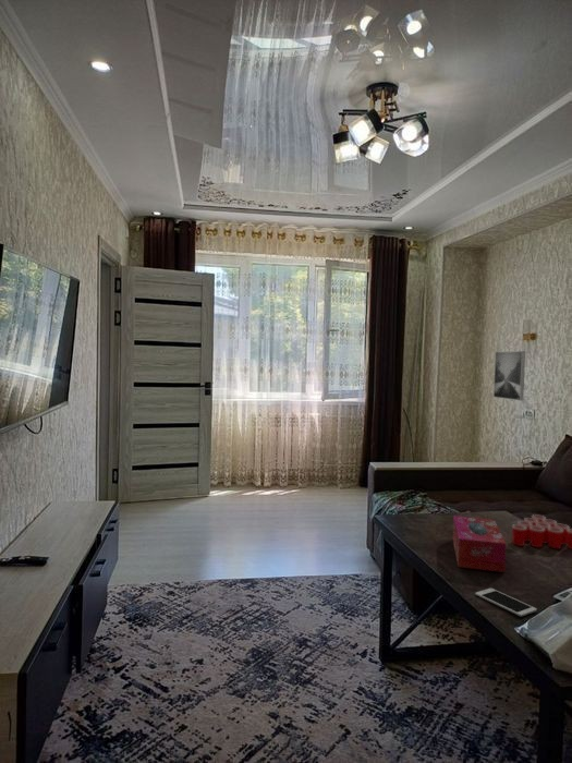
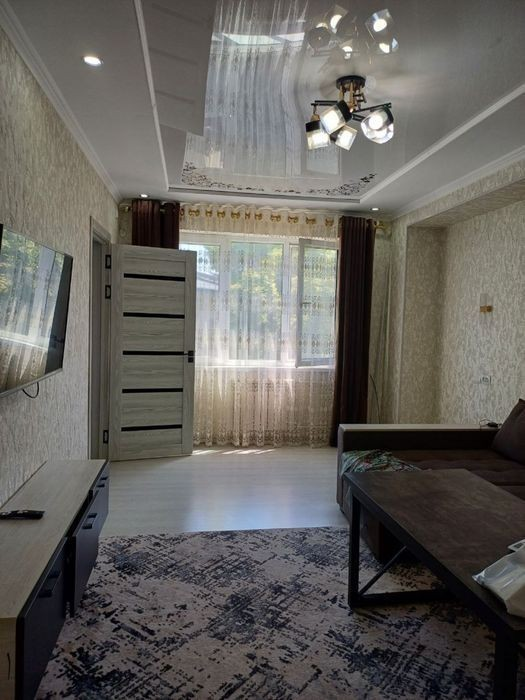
- cup [511,513,572,550]
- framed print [492,350,526,401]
- cell phone [474,588,538,617]
- tissue box [452,514,507,573]
